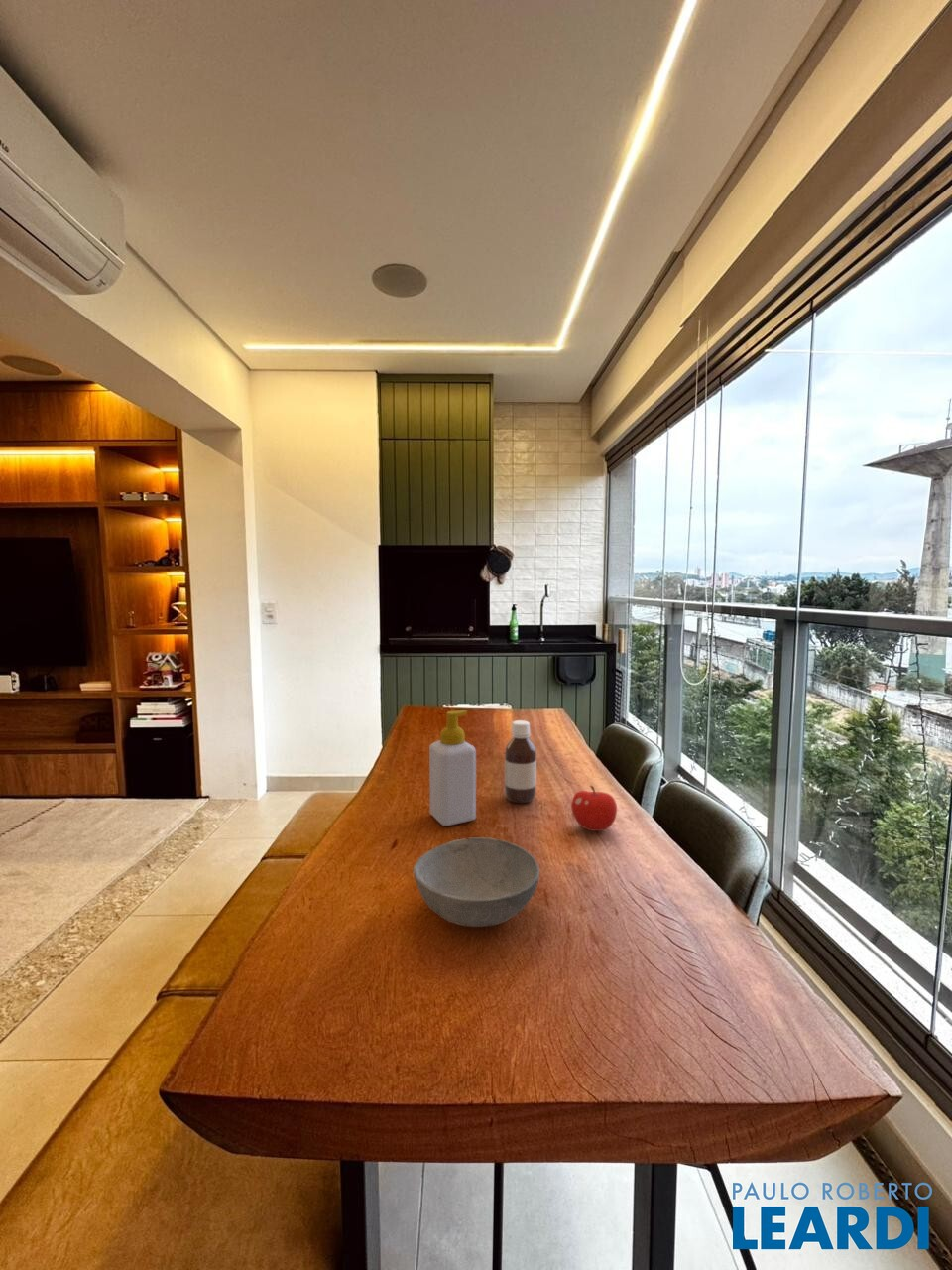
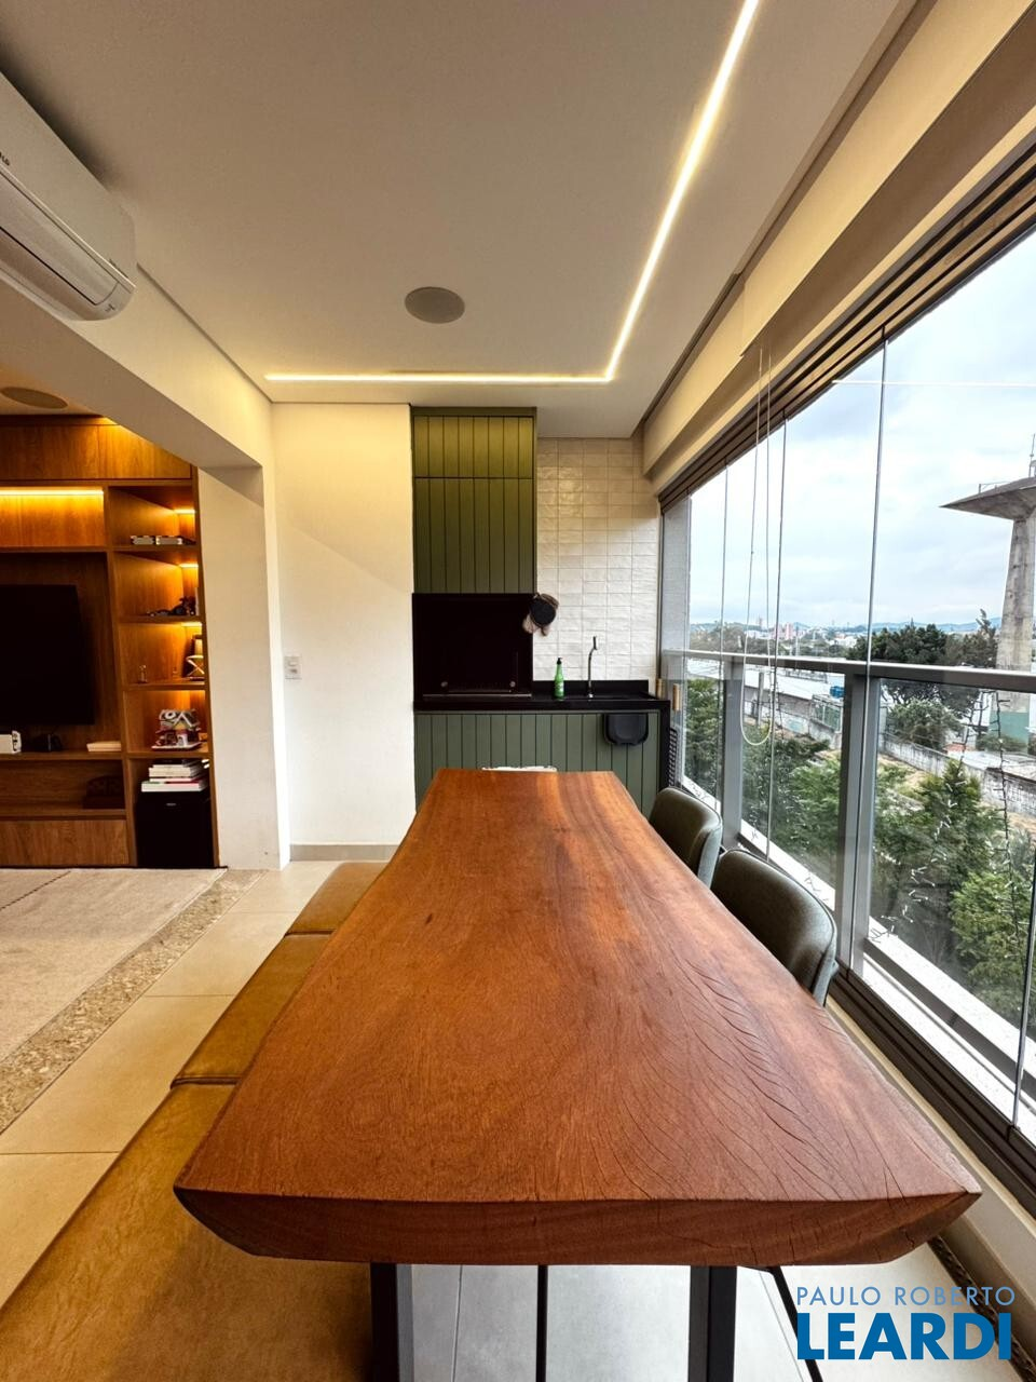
- soap bottle [428,709,477,826]
- bowl [413,836,540,928]
- fruit [570,785,618,832]
- bottle [504,719,537,804]
